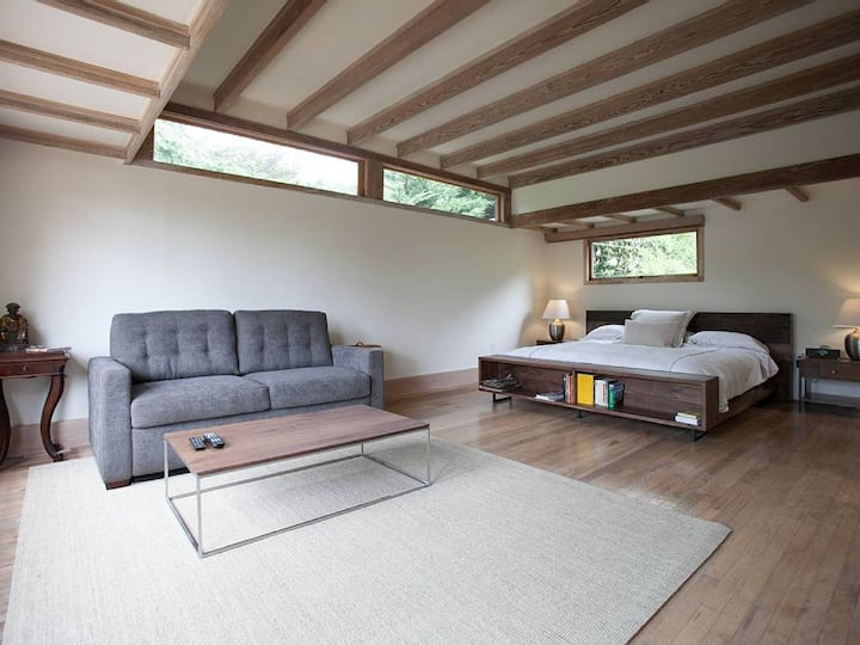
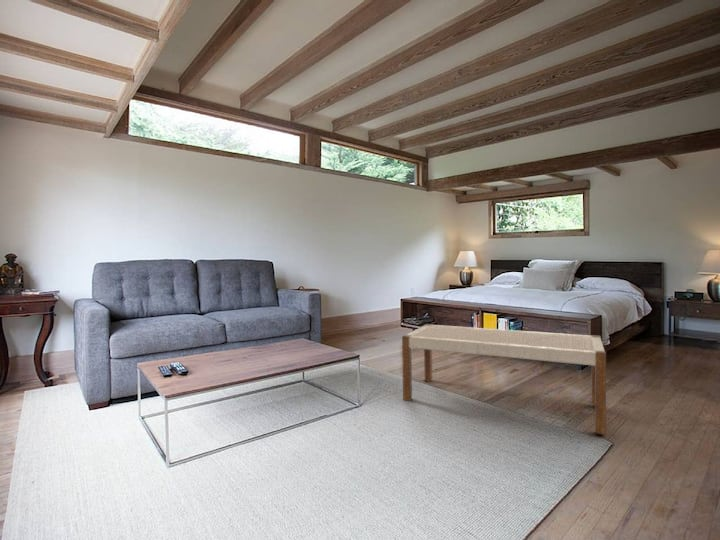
+ bench [401,323,607,436]
